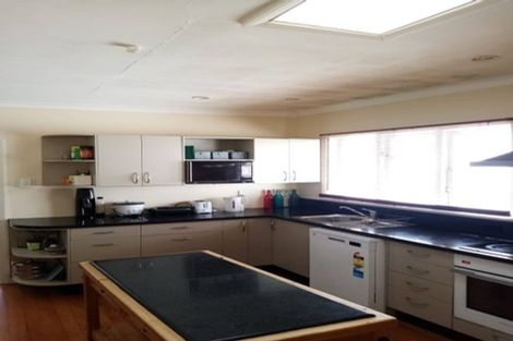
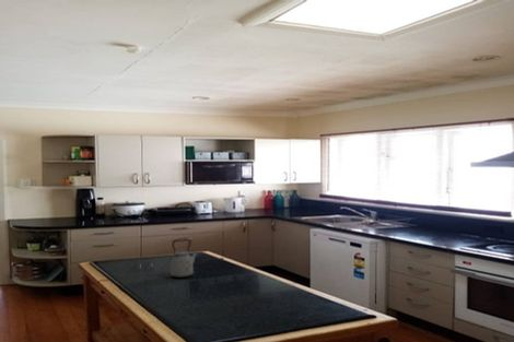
+ kettle [170,237,198,279]
